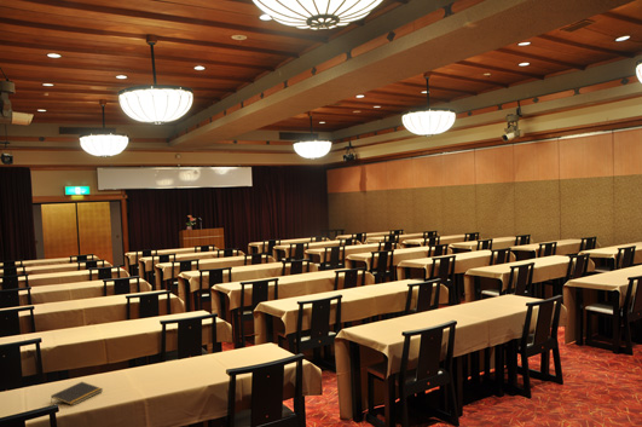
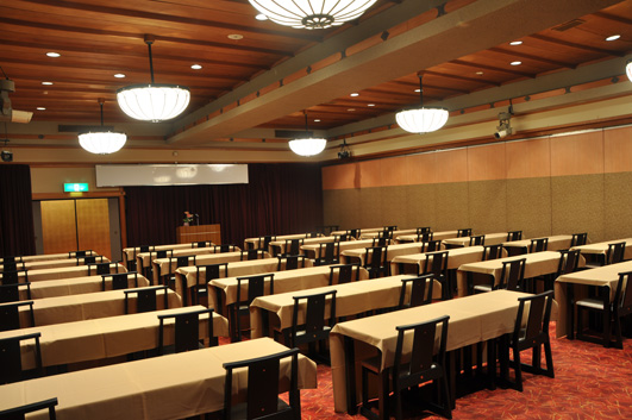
- notepad [50,381,104,406]
